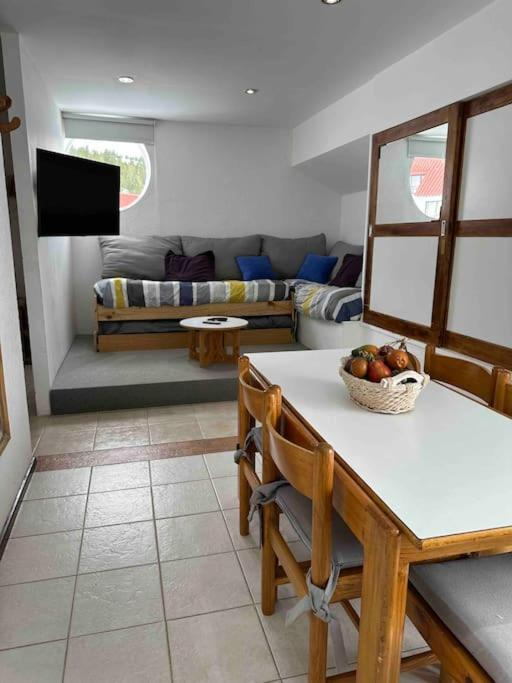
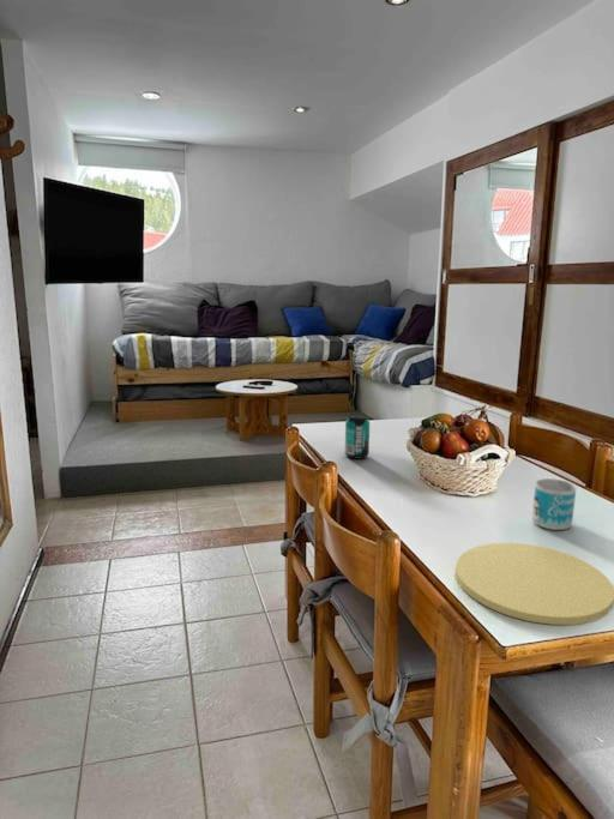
+ beverage can [344,412,371,460]
+ mug [531,477,577,531]
+ plate [455,542,614,626]
